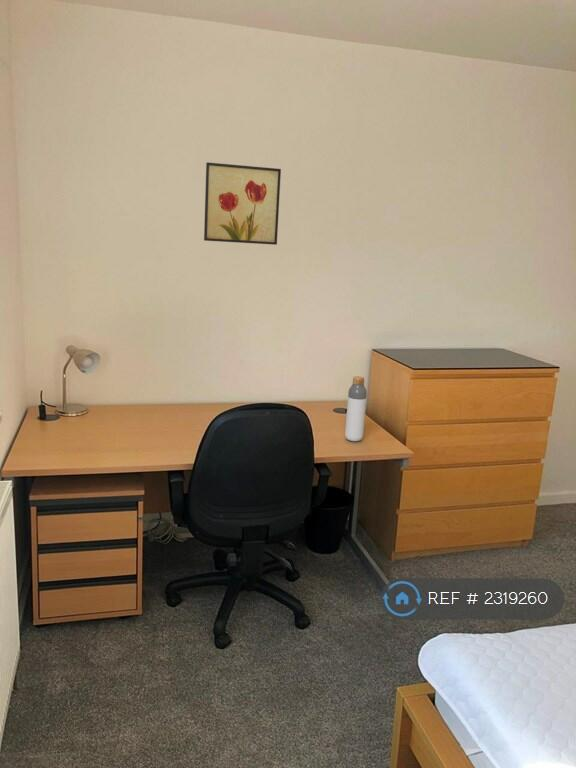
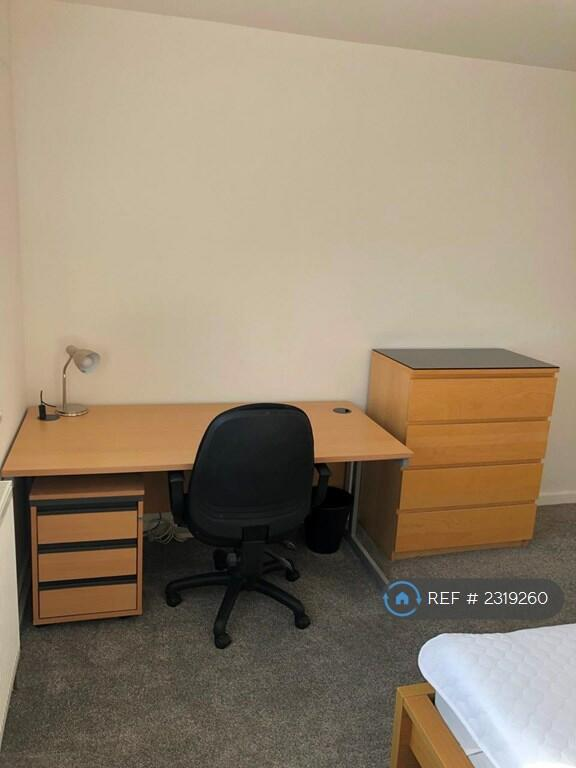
- wall art [203,162,282,246]
- bottle [344,375,368,442]
